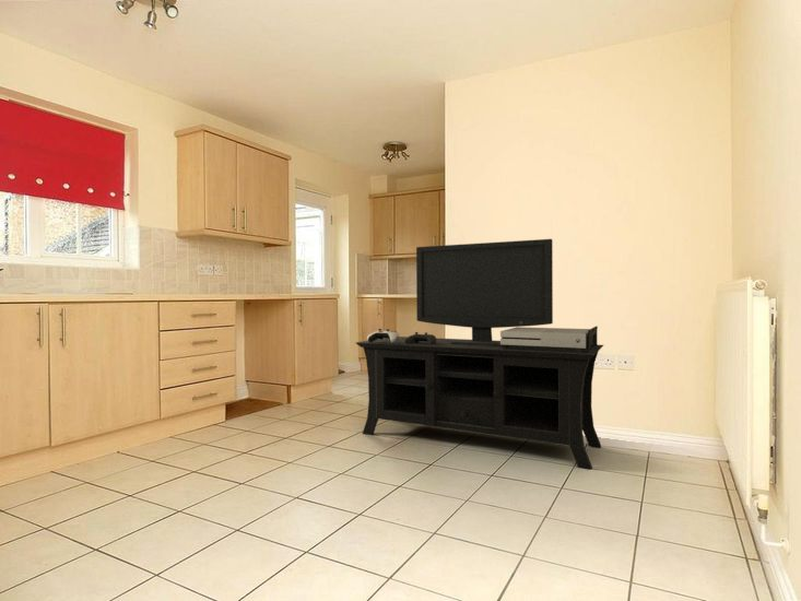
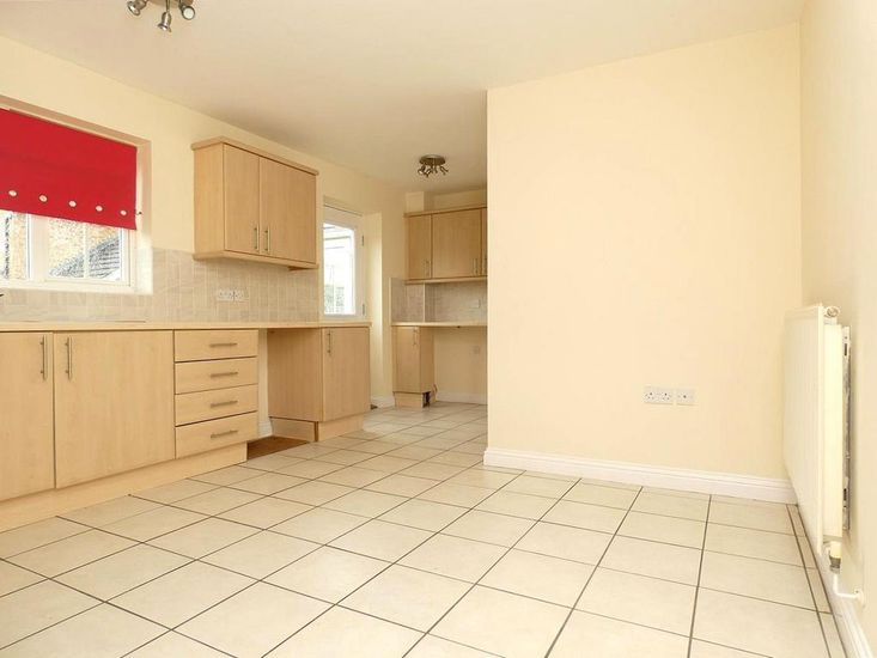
- media console [354,238,604,471]
